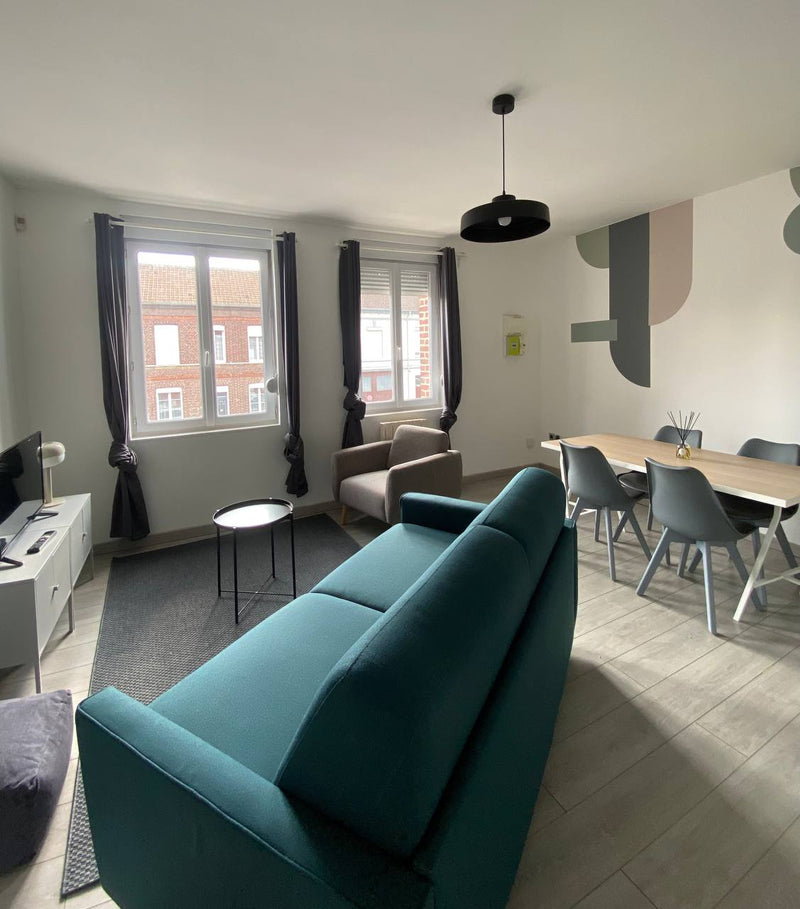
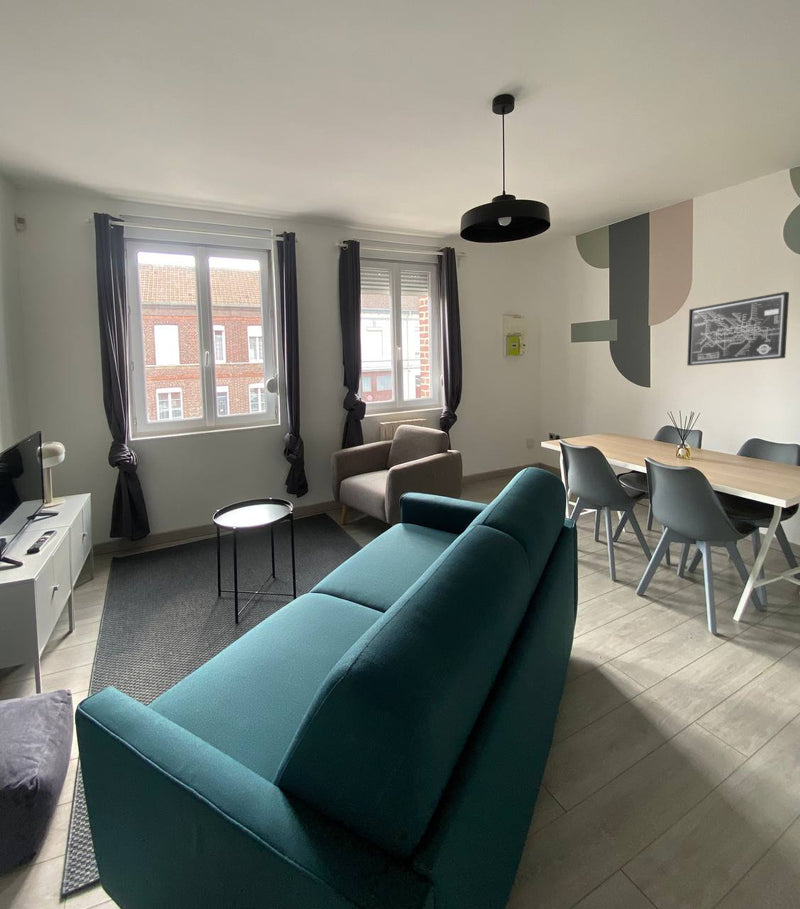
+ wall art [686,291,790,367]
